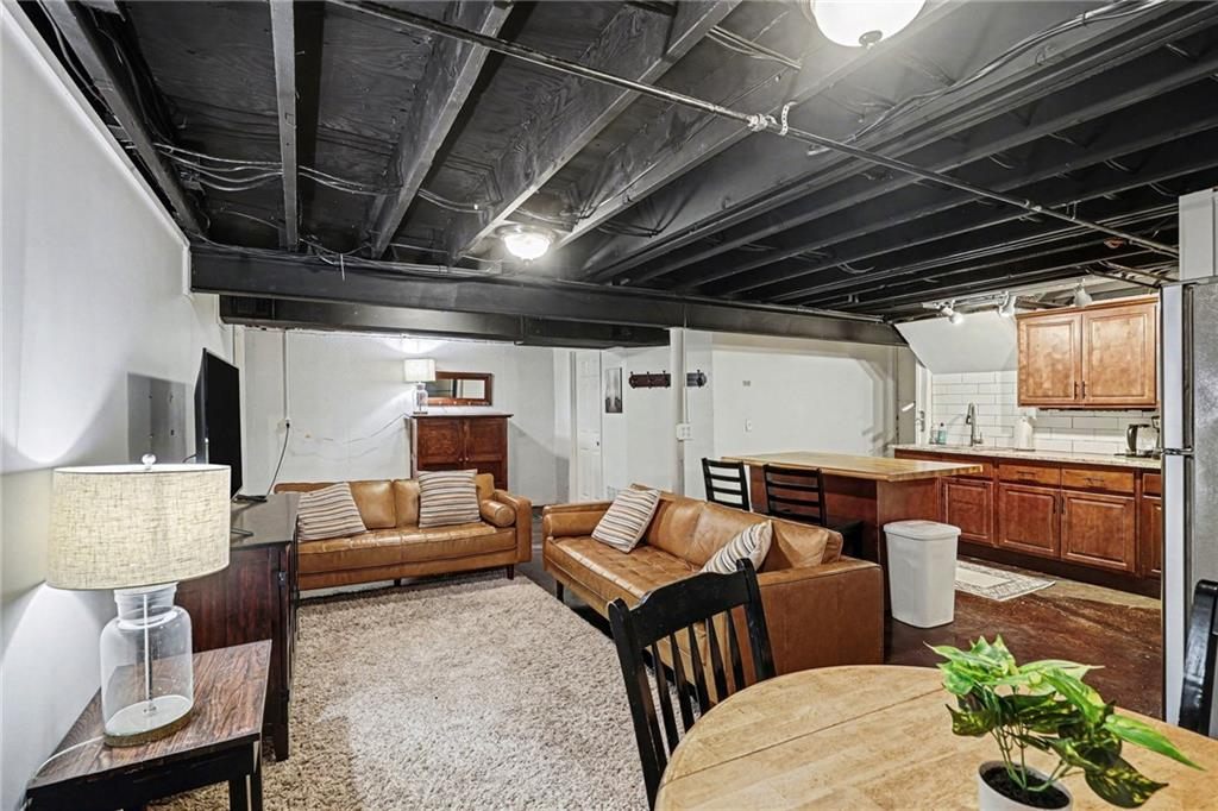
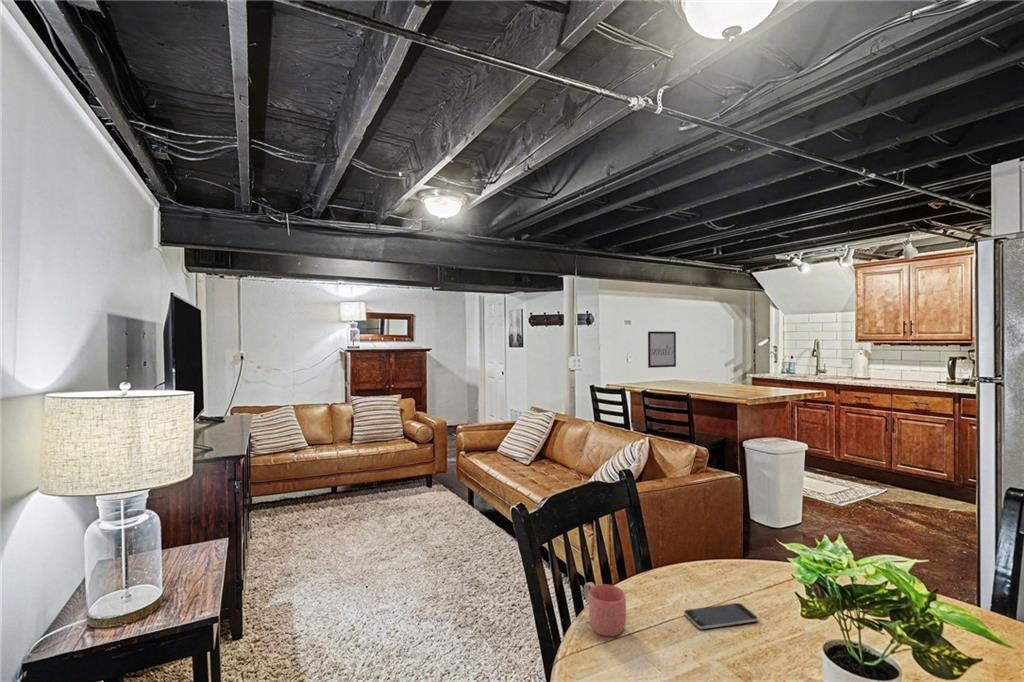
+ smartphone [683,602,759,630]
+ wall art [647,330,677,369]
+ mug [583,581,627,637]
